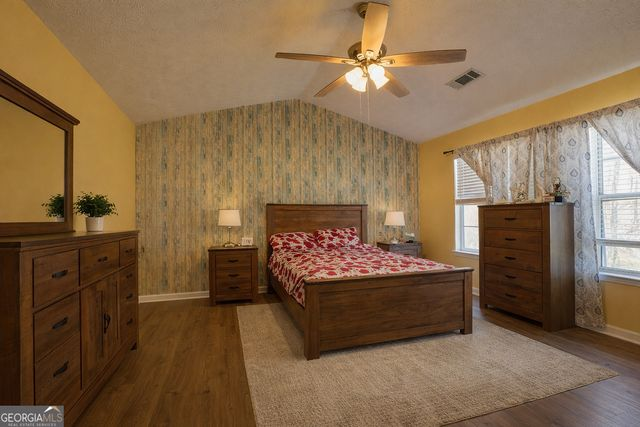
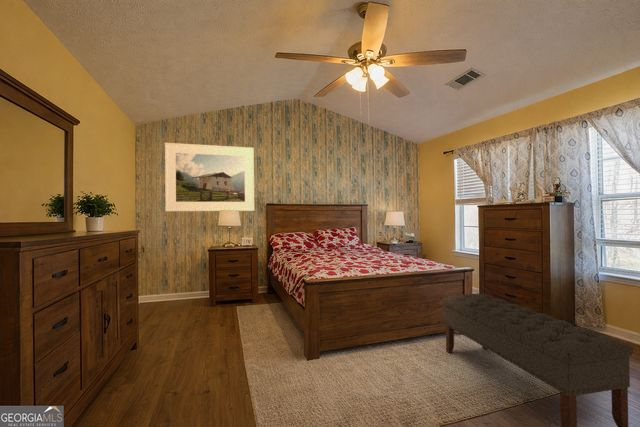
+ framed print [164,142,255,212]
+ bench [441,293,634,427]
